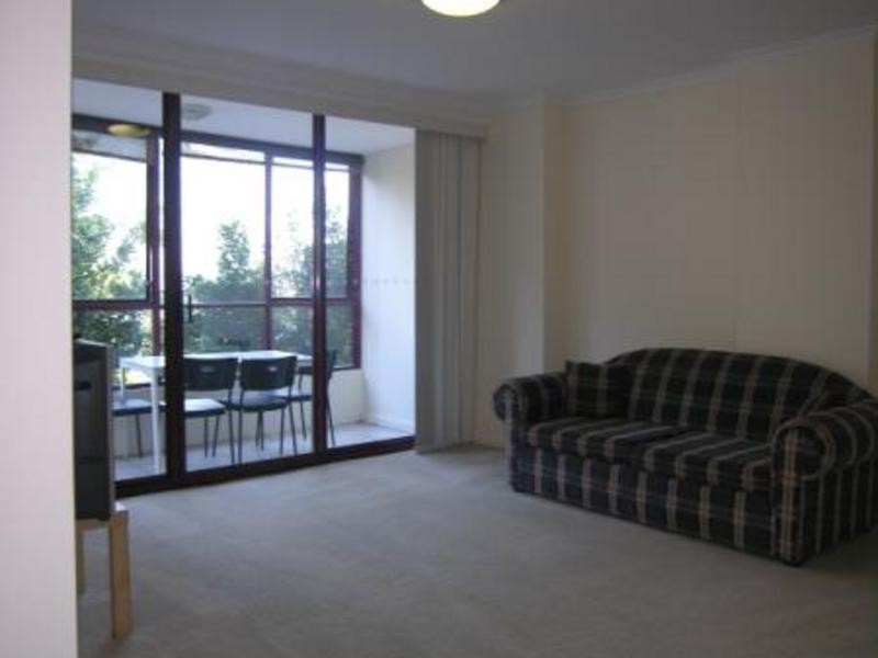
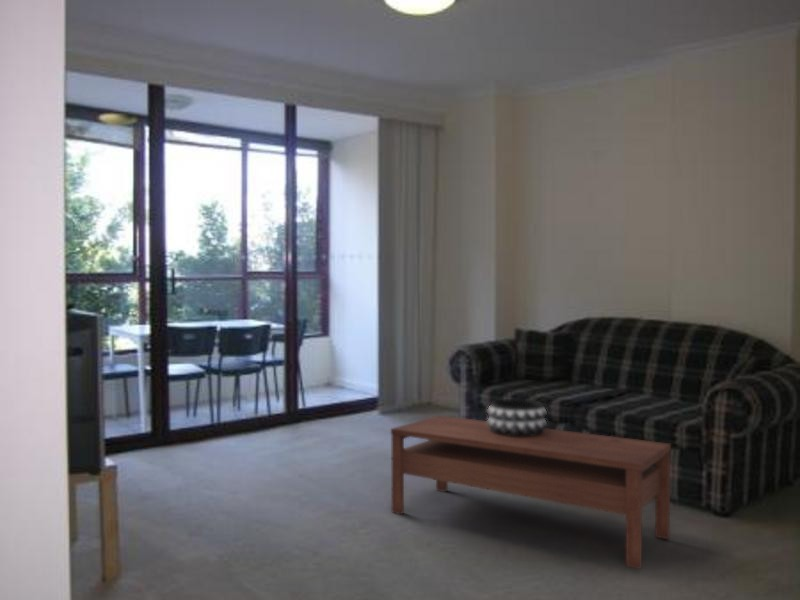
+ decorative bowl [486,398,548,437]
+ coffee table [390,414,672,570]
